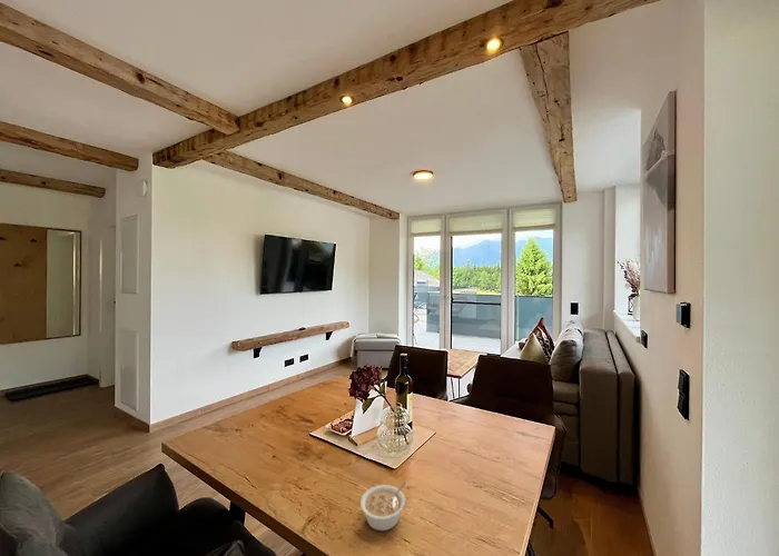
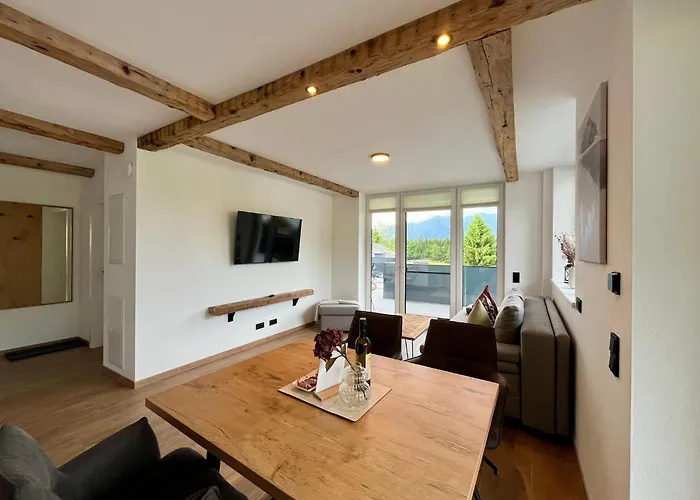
- legume [359,480,408,532]
